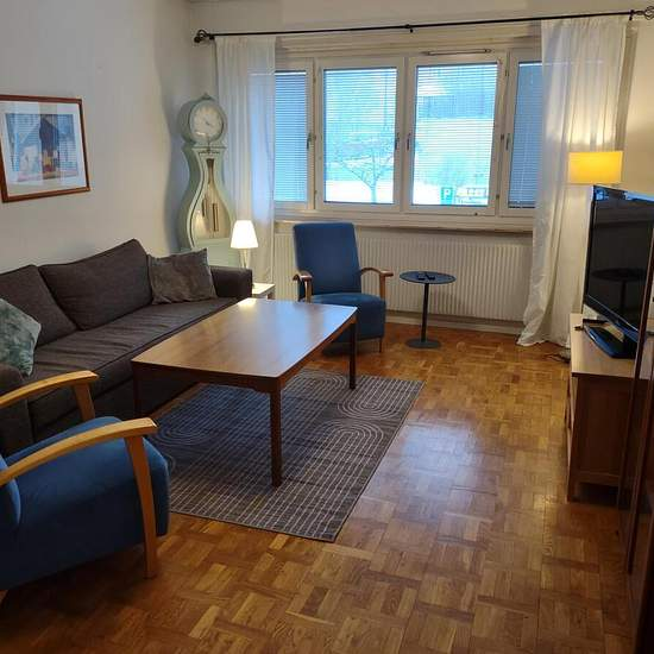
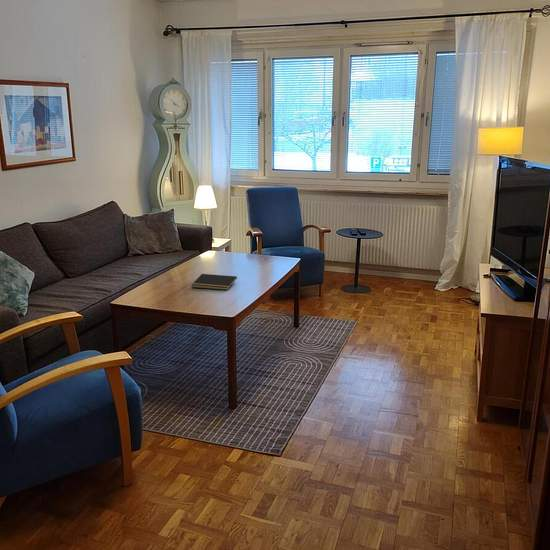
+ notepad [191,273,238,291]
